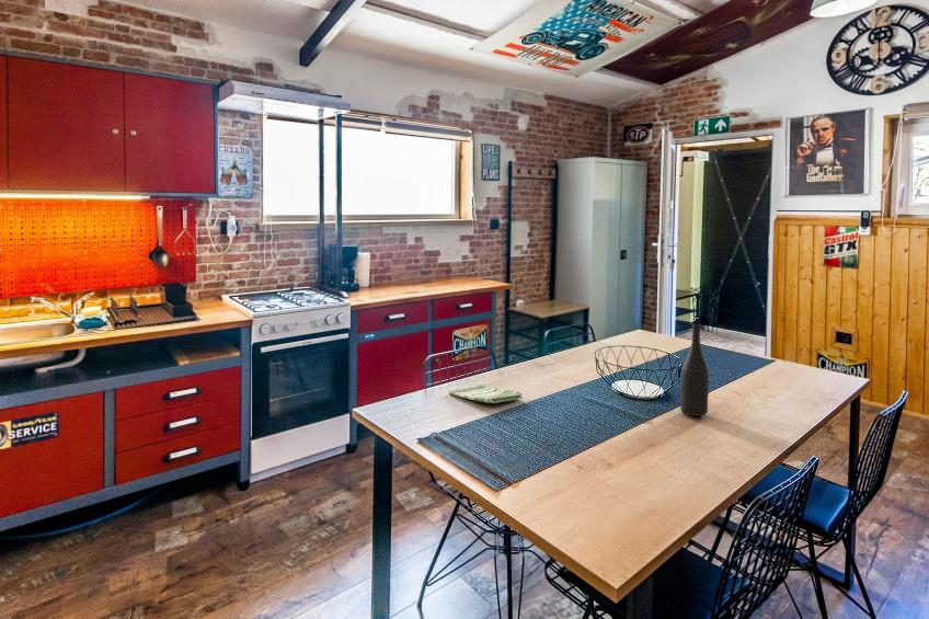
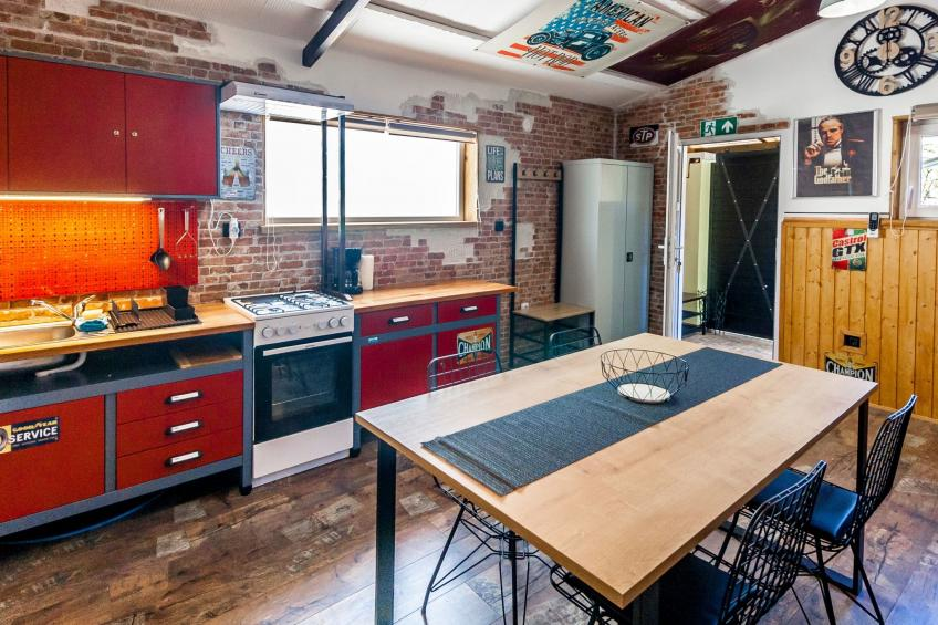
- dish towel [448,383,524,404]
- wine bottle [679,323,710,417]
